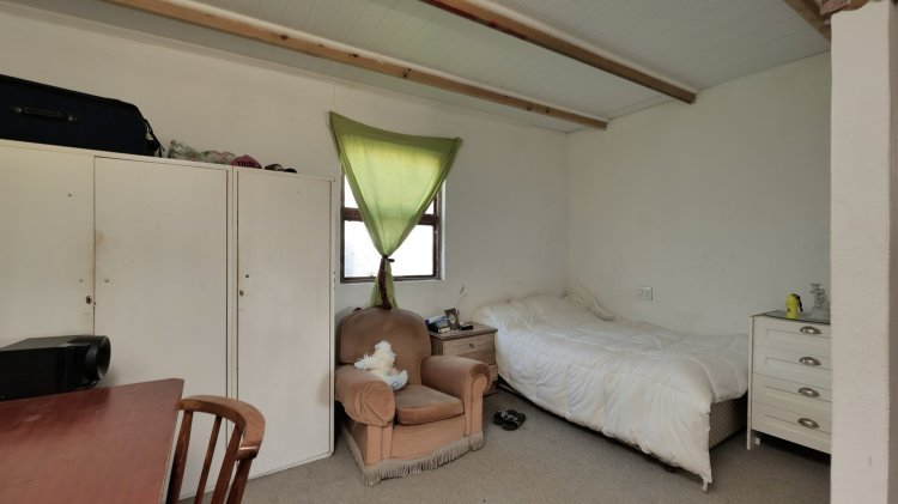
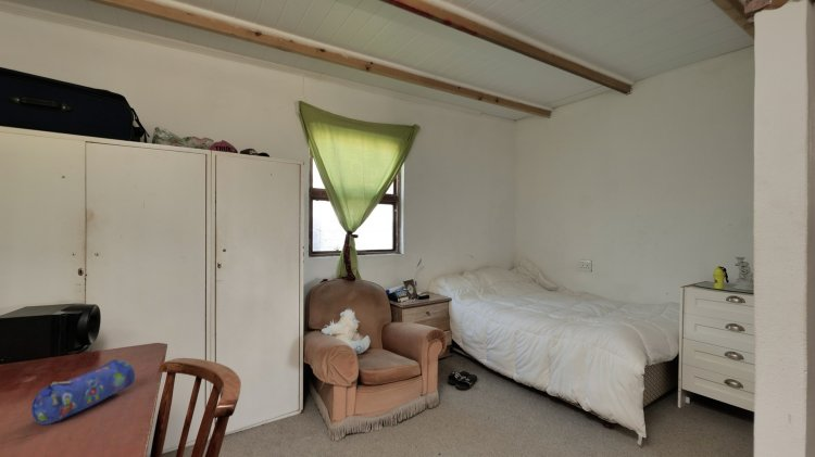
+ pencil case [30,358,136,426]
